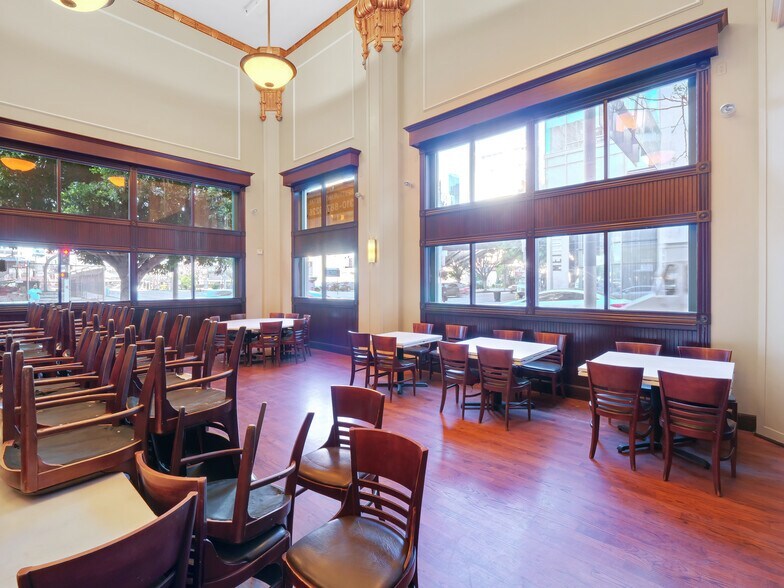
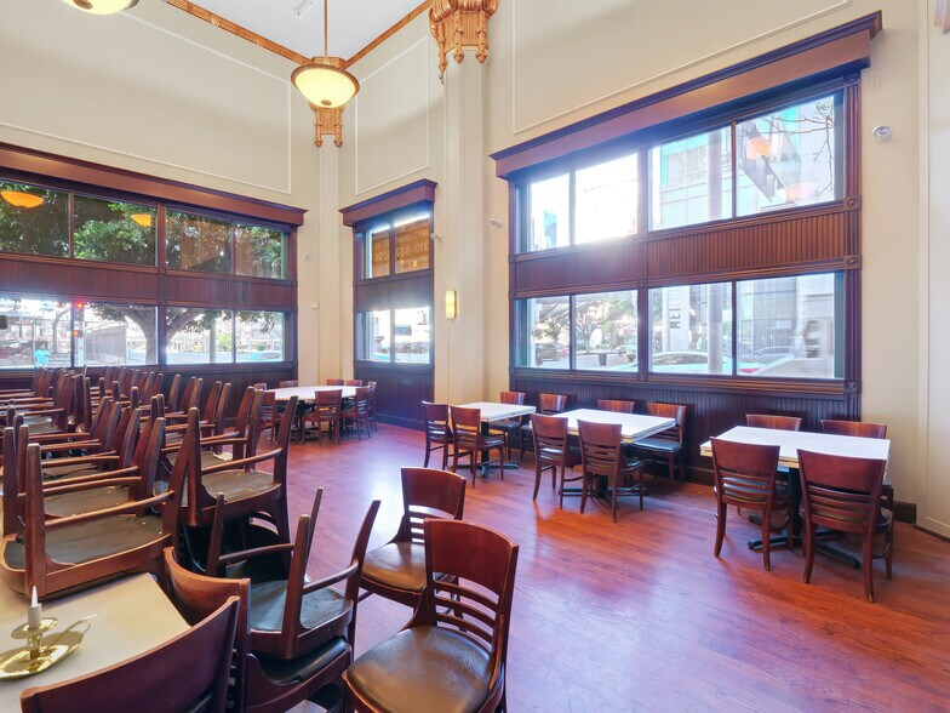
+ candle holder [0,584,98,683]
